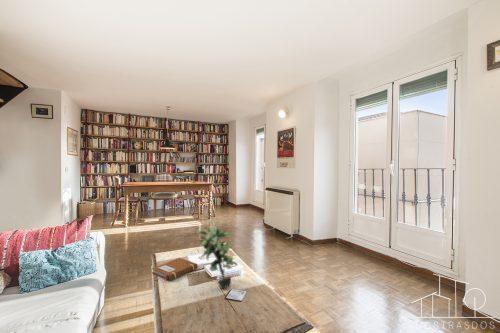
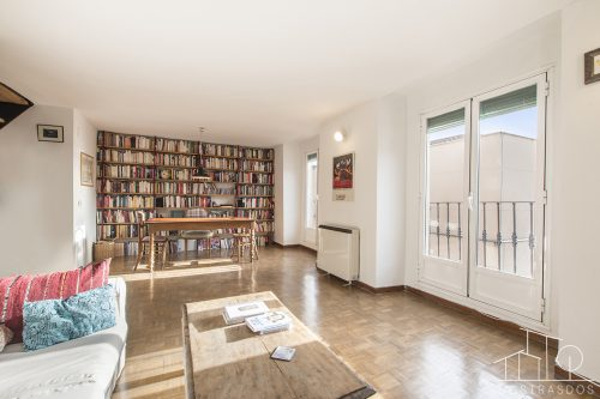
- potted plant [196,217,239,289]
- notebook [151,257,199,282]
